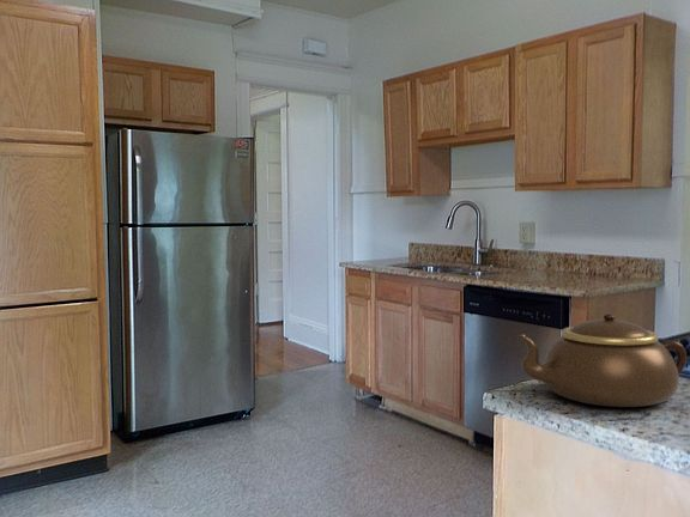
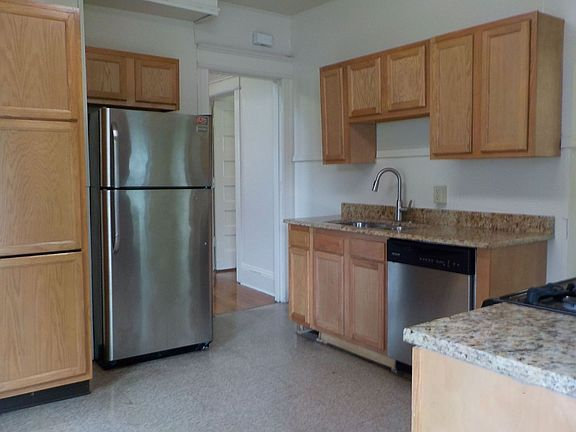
- teapot [516,312,688,408]
